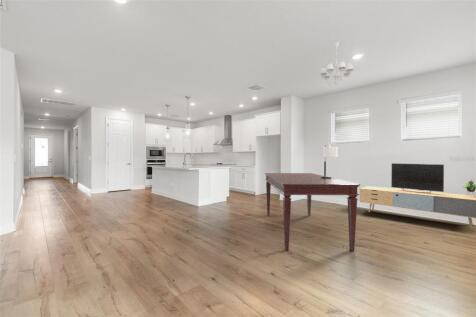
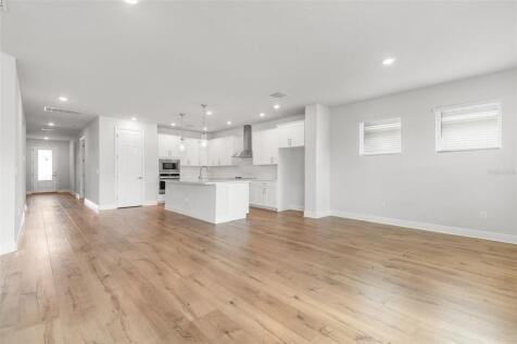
- dining table [264,172,361,252]
- lamp [321,143,338,178]
- chandelier [319,41,355,86]
- media console [359,162,476,230]
